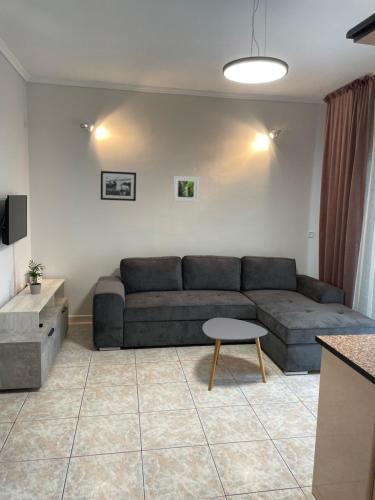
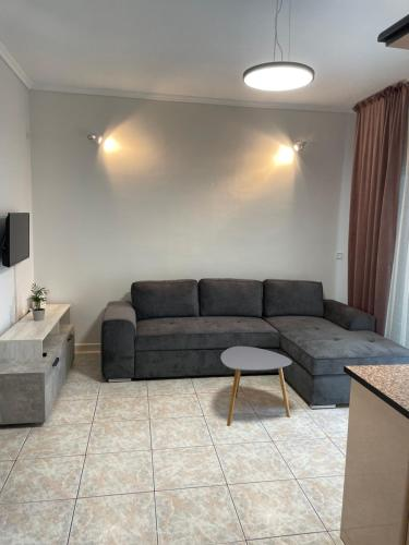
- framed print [172,175,200,203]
- picture frame [100,170,137,202]
